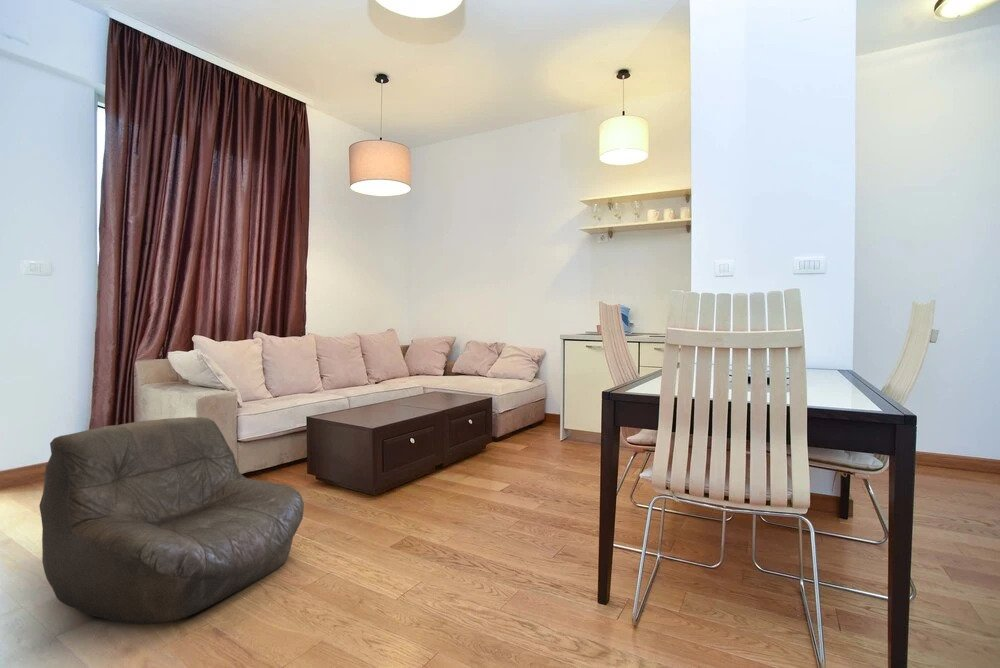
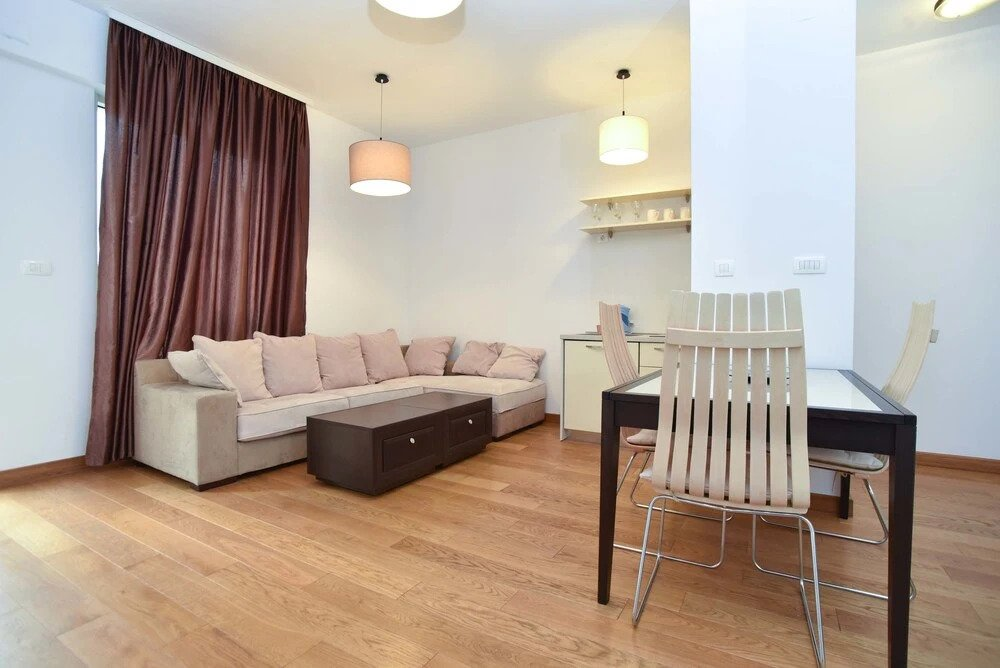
- armchair [38,416,305,626]
